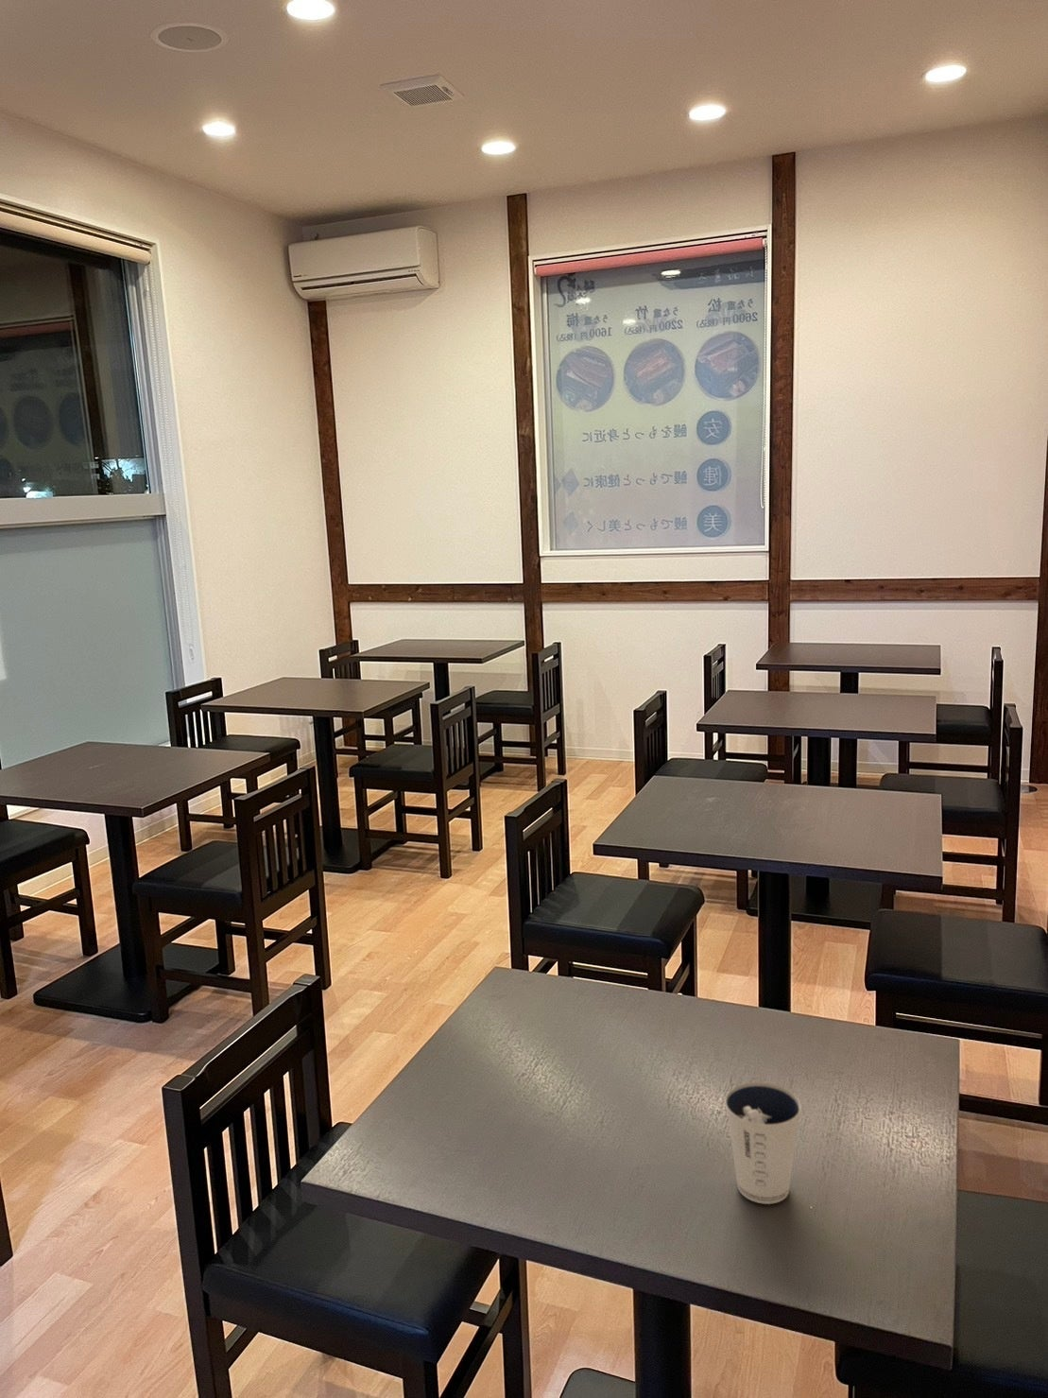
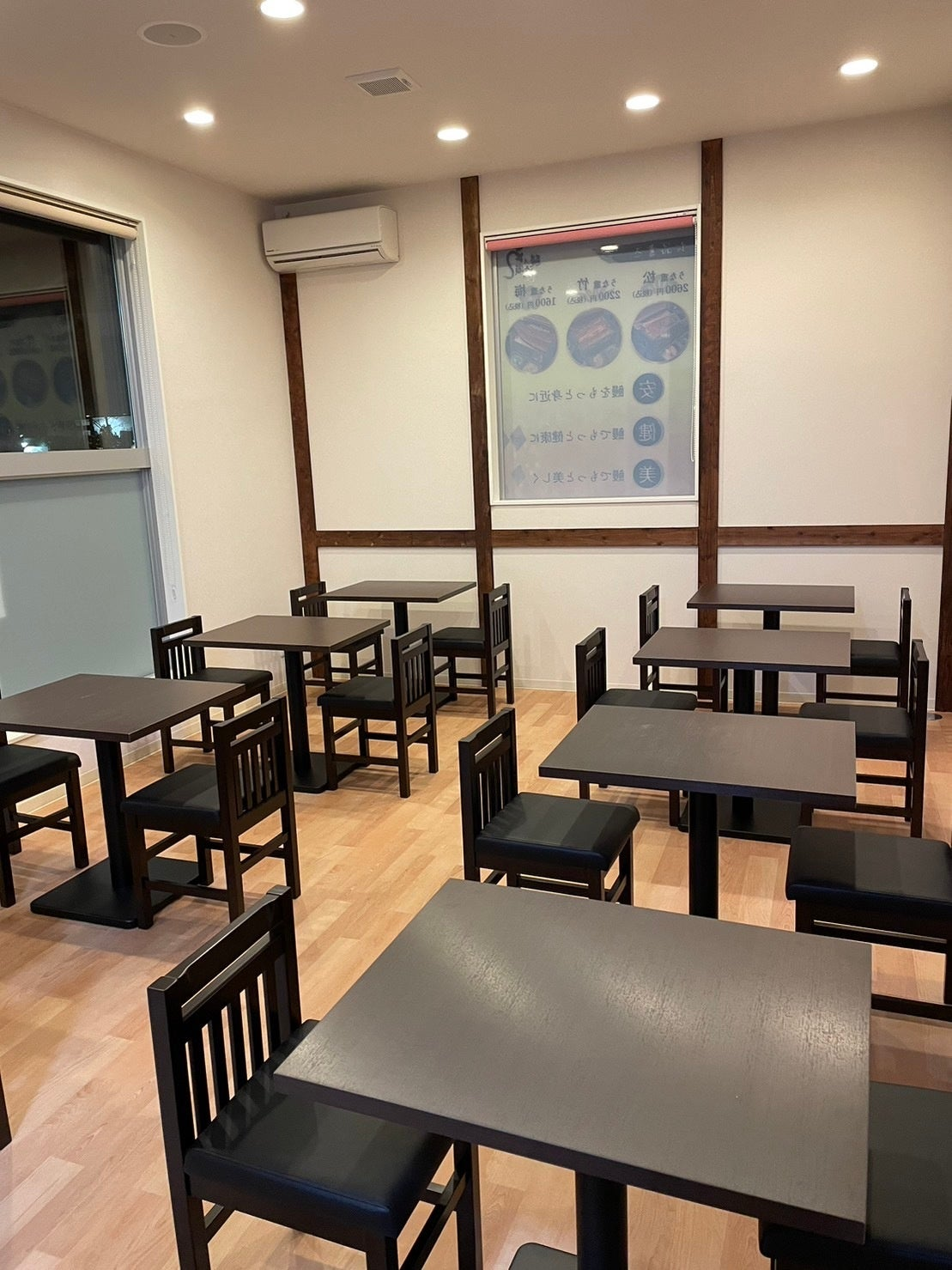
- dixie cup [724,1081,803,1205]
